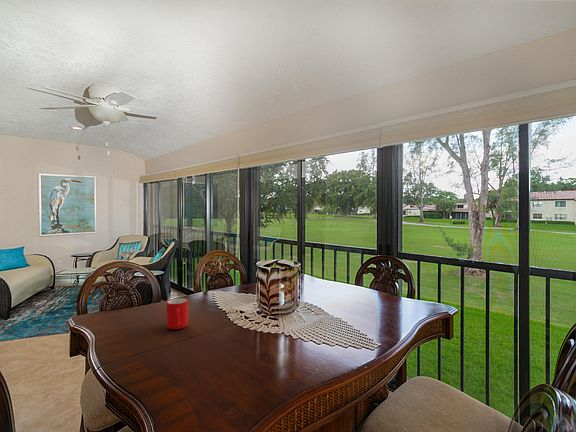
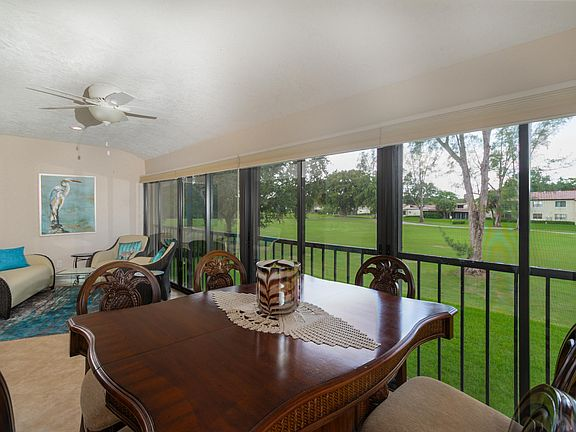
- cup [166,297,189,330]
